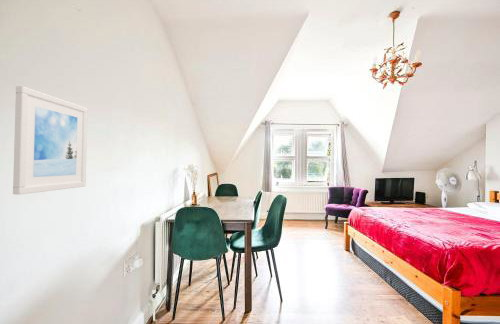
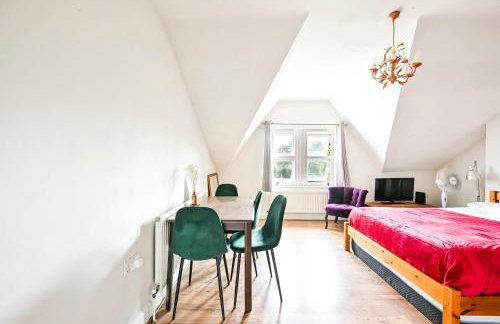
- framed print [12,85,89,196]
